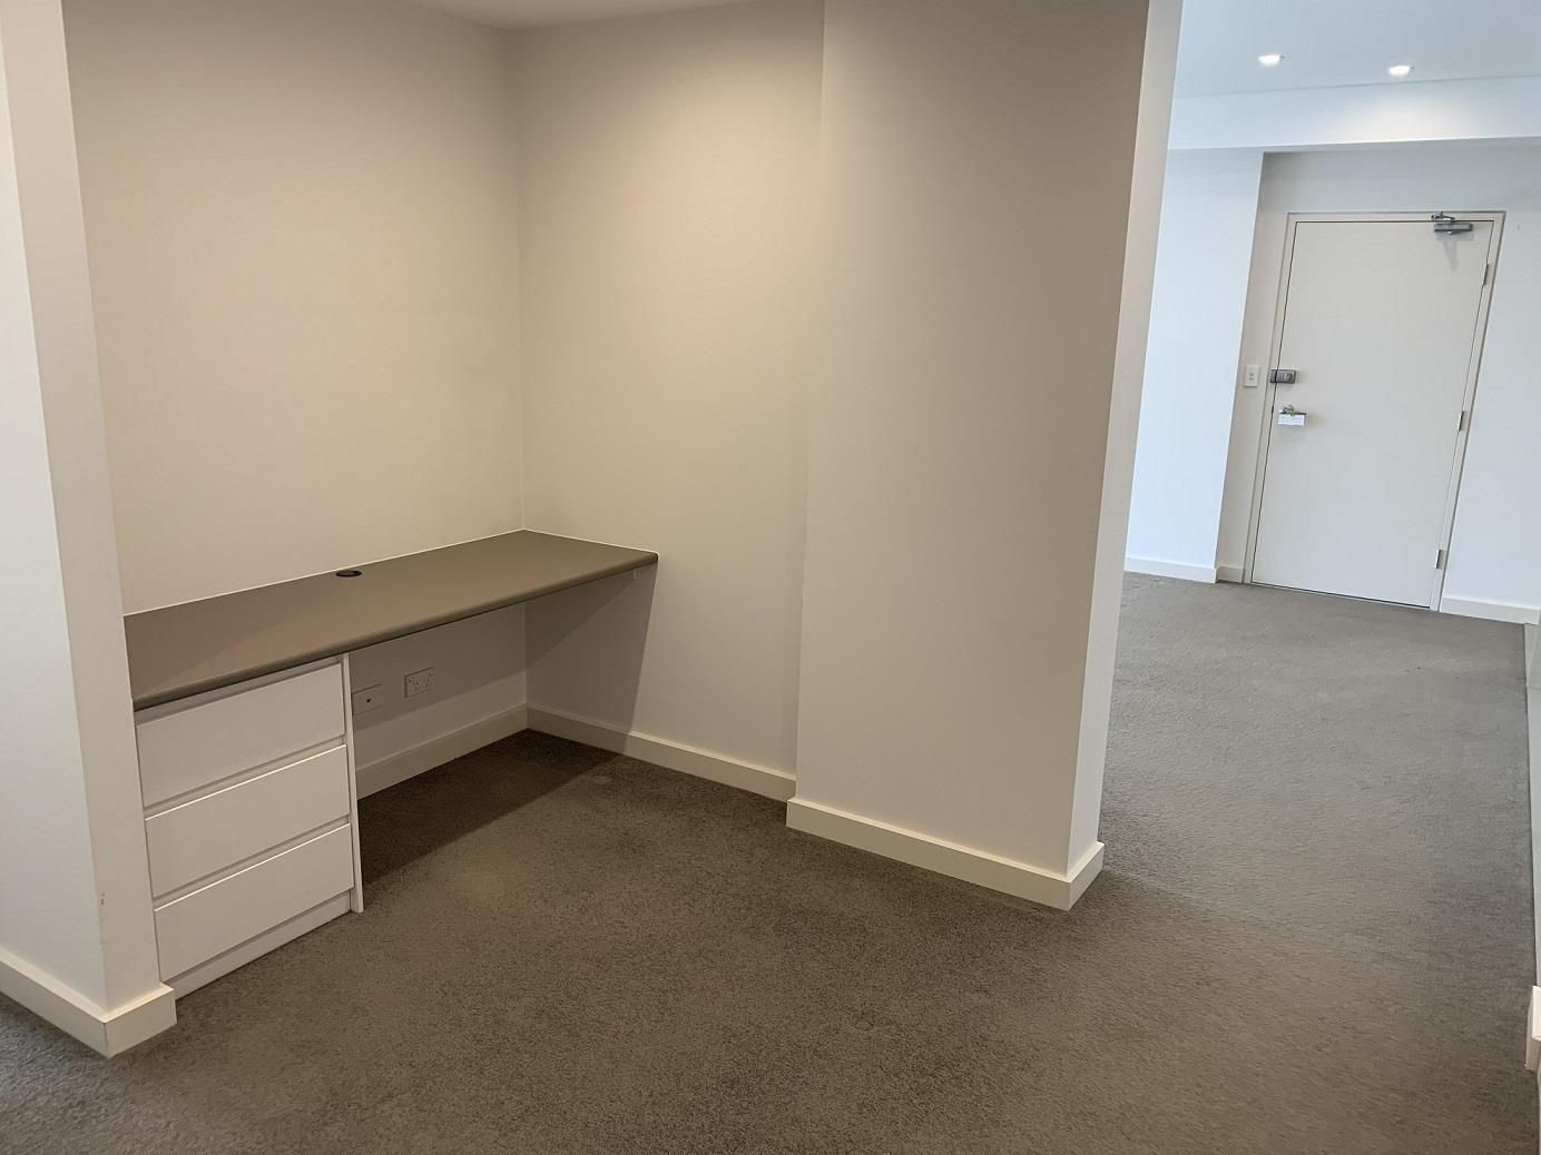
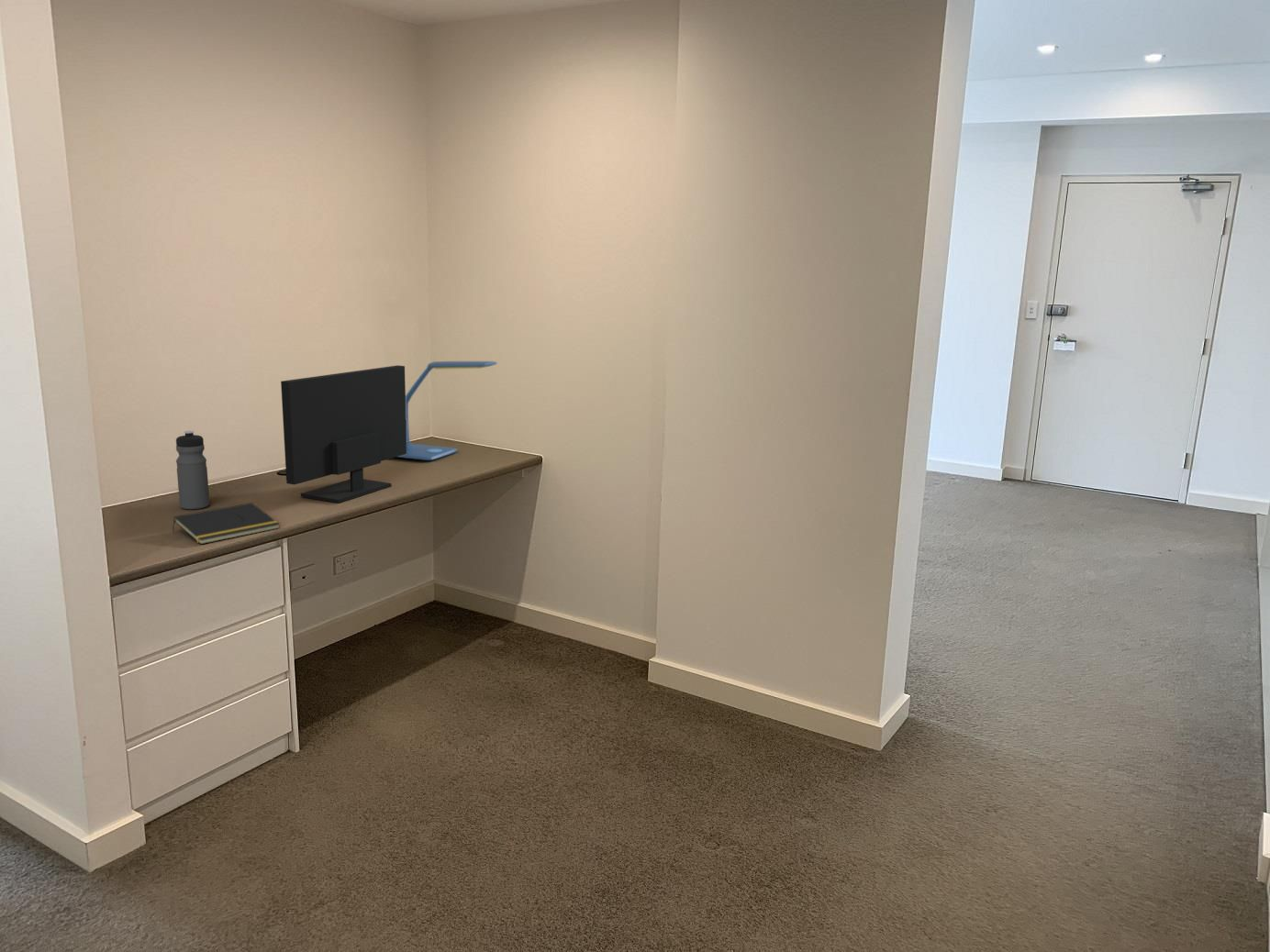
+ monitor [280,364,407,504]
+ desk lamp [396,360,498,461]
+ water bottle [175,430,210,510]
+ notepad [172,502,281,546]
